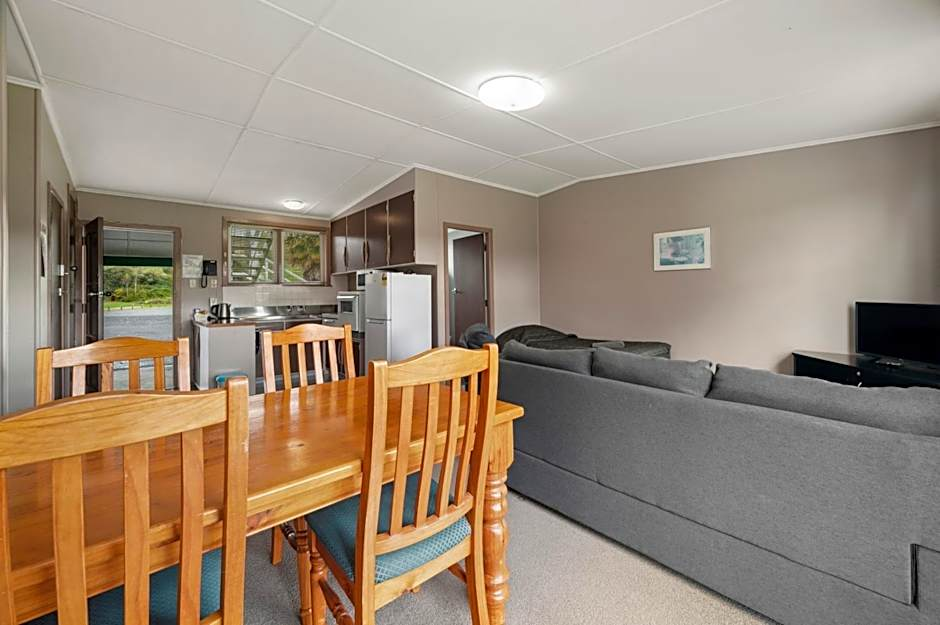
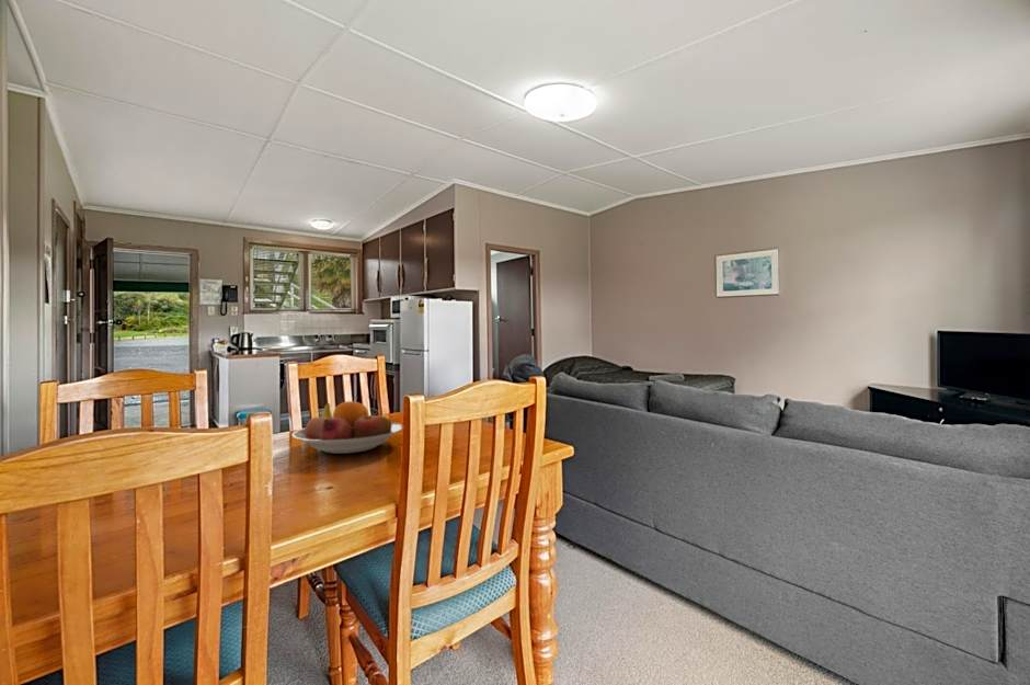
+ fruit bowl [290,400,403,455]
